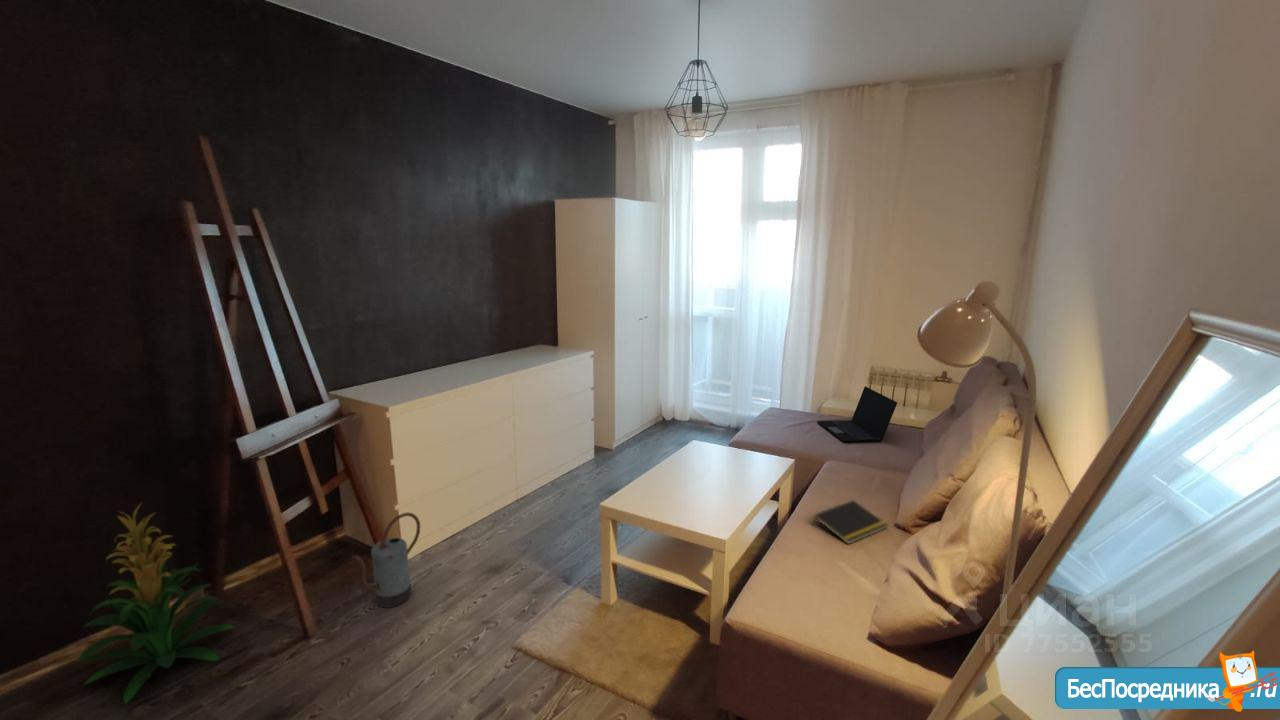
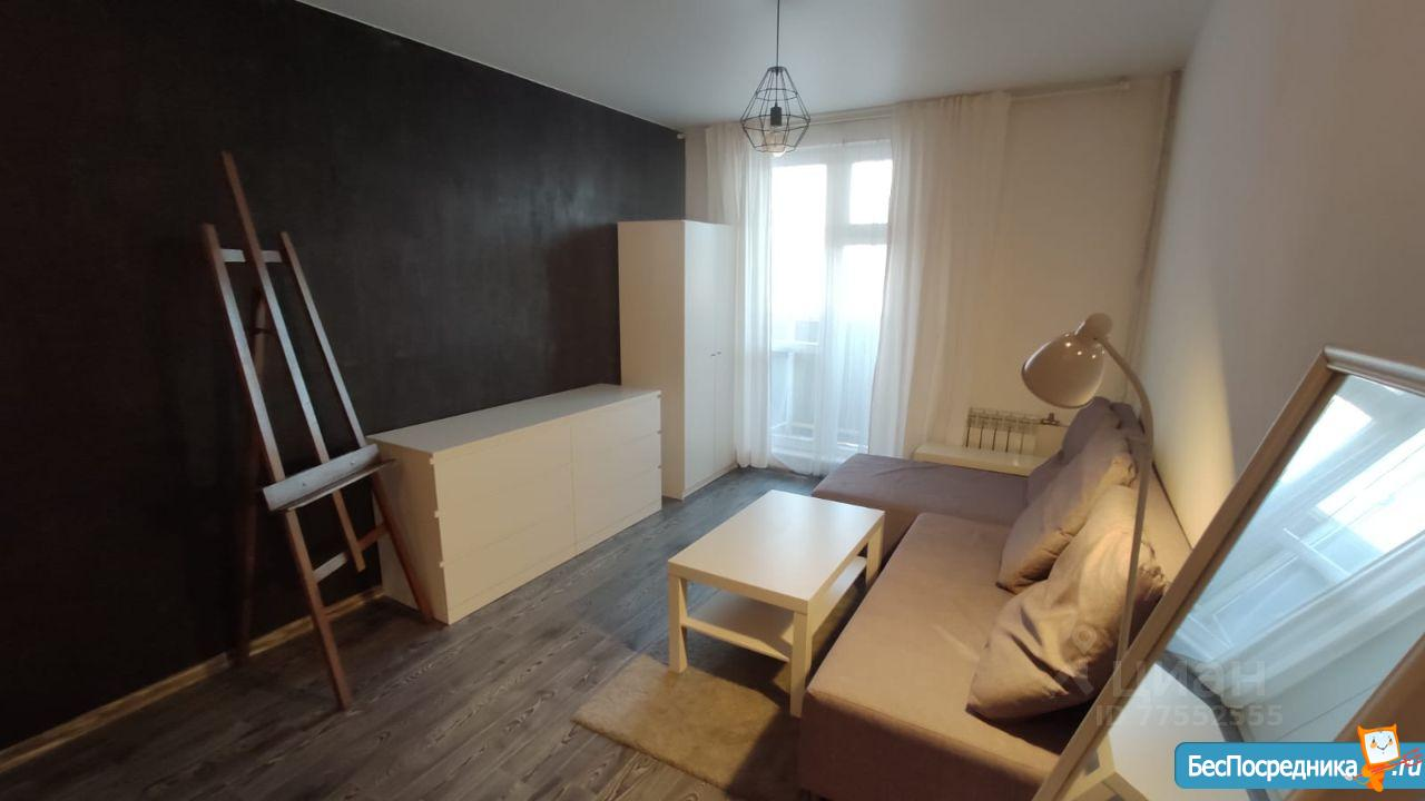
- laptop [816,385,898,443]
- watering can [350,512,421,609]
- notepad [811,499,889,545]
- indoor plant [76,502,237,704]
